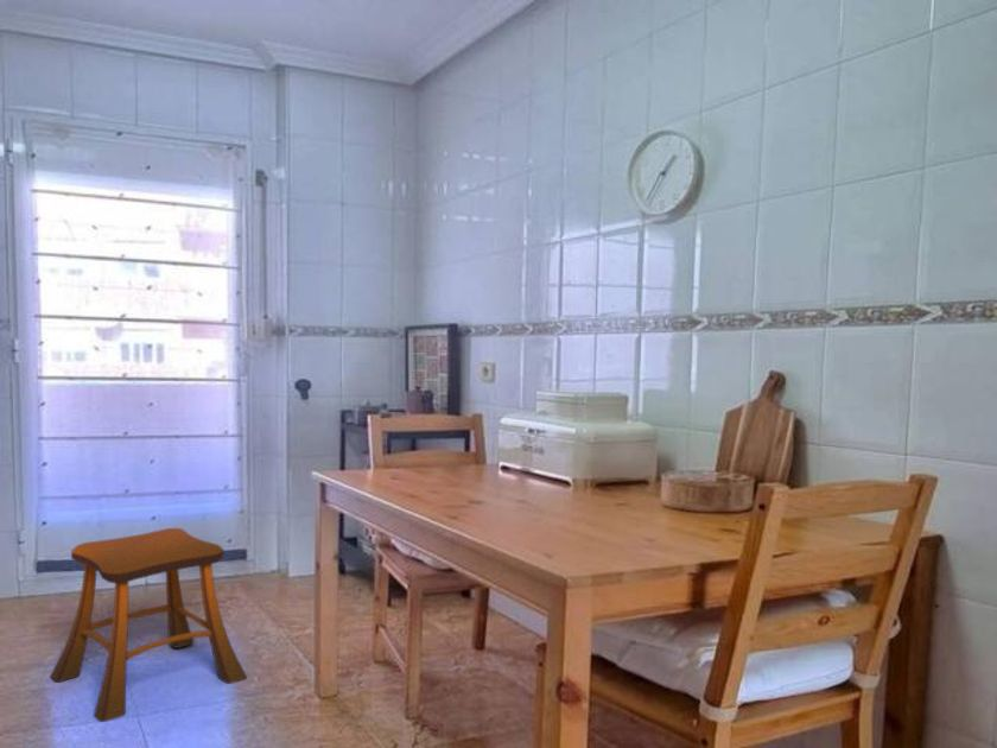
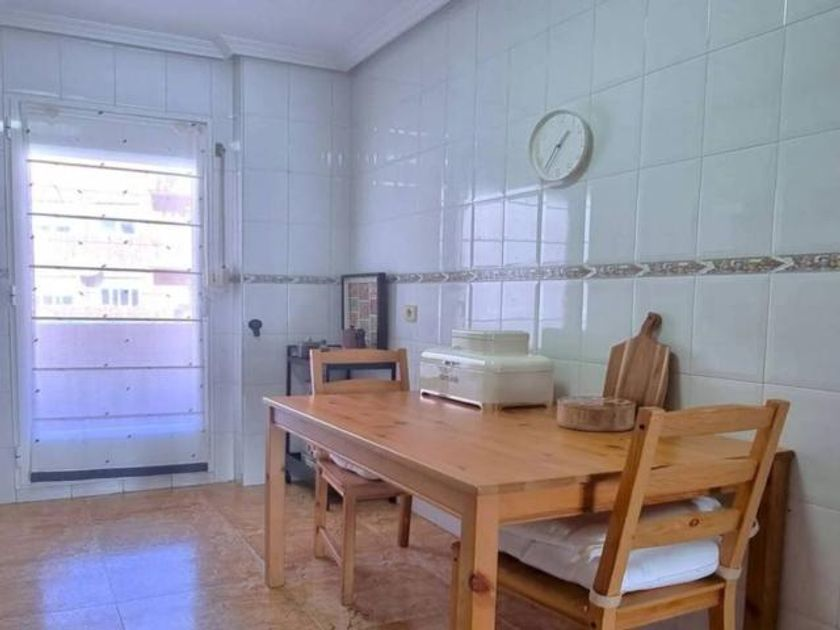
- stool [49,527,248,723]
